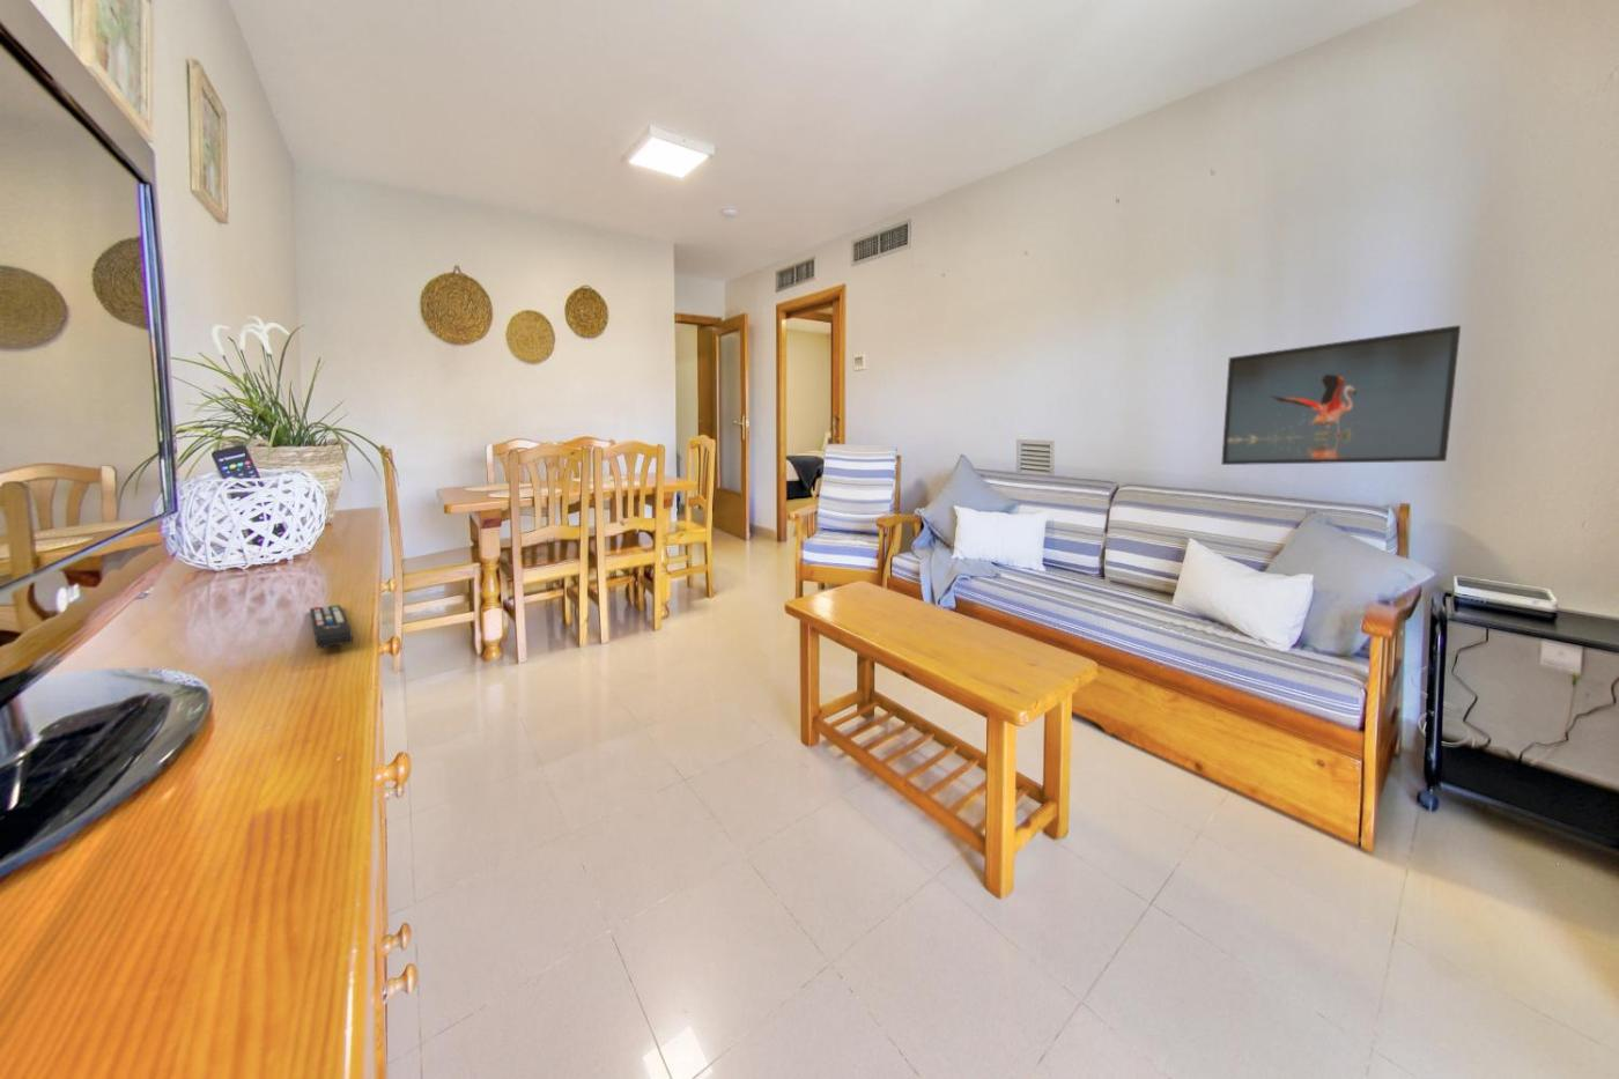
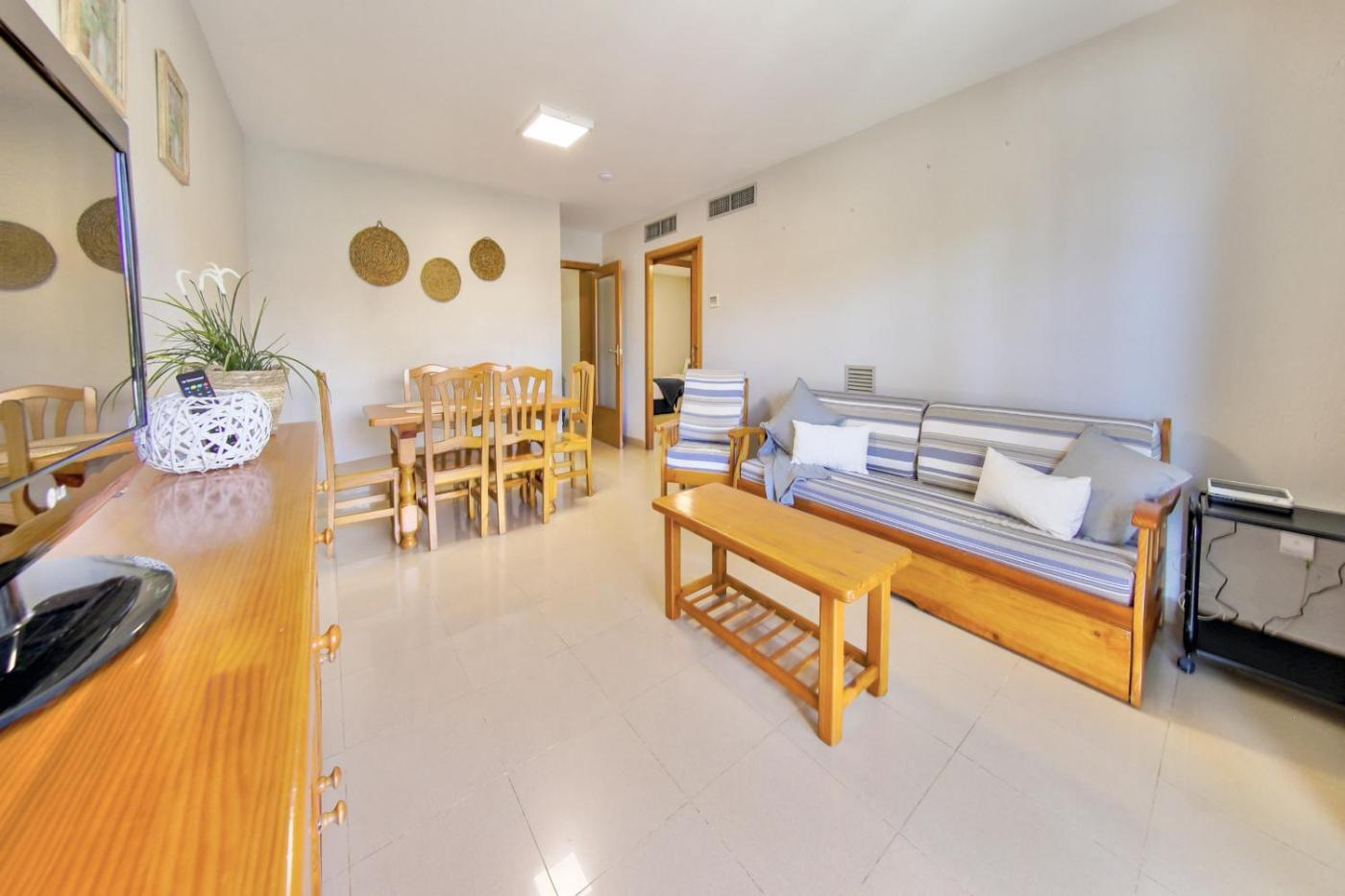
- remote control [309,603,354,650]
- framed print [1221,324,1461,466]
